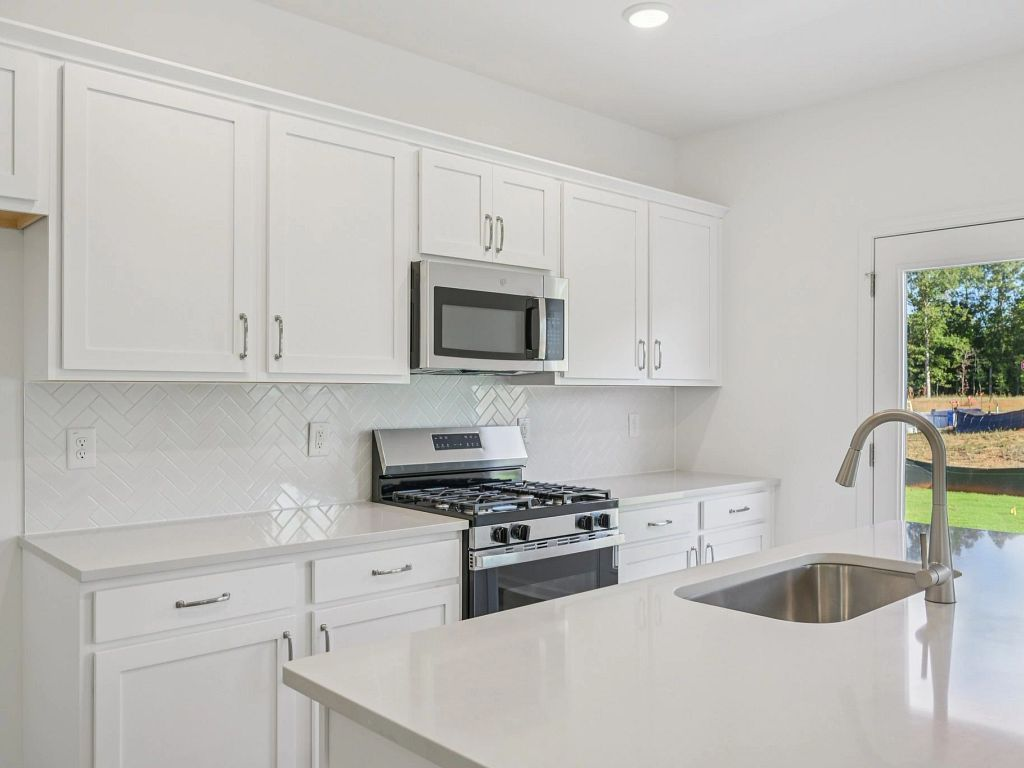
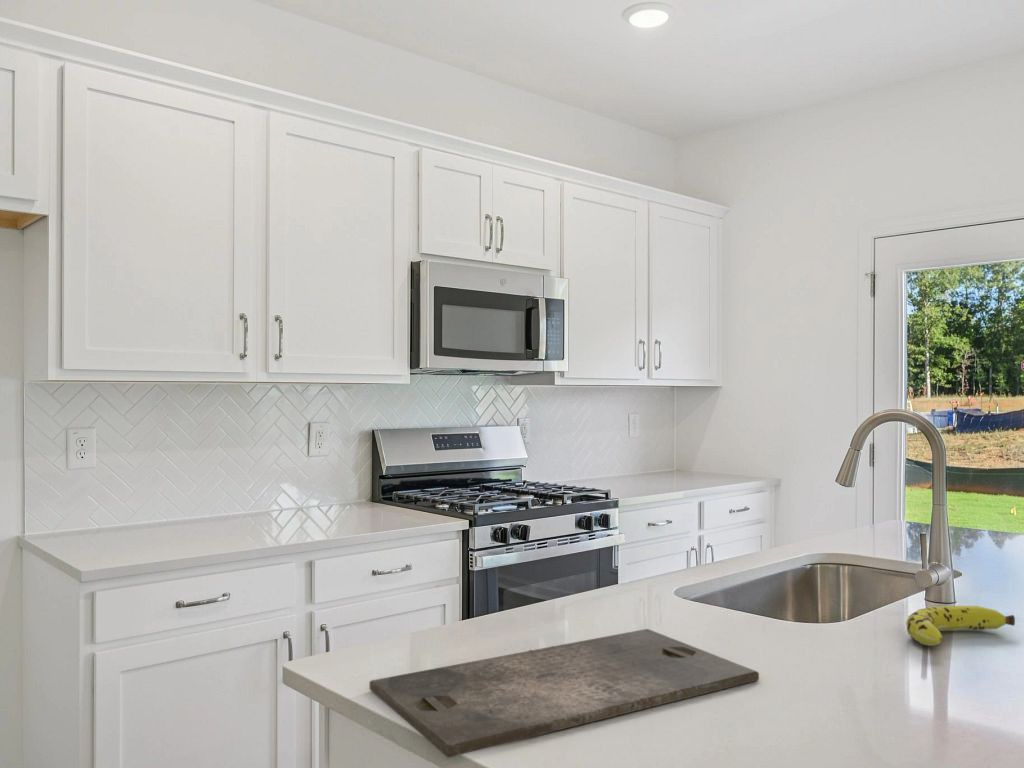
+ fruit [905,605,1016,647]
+ cutting board [369,628,760,759]
